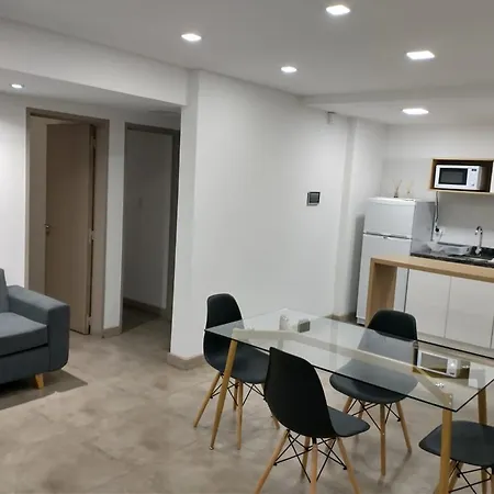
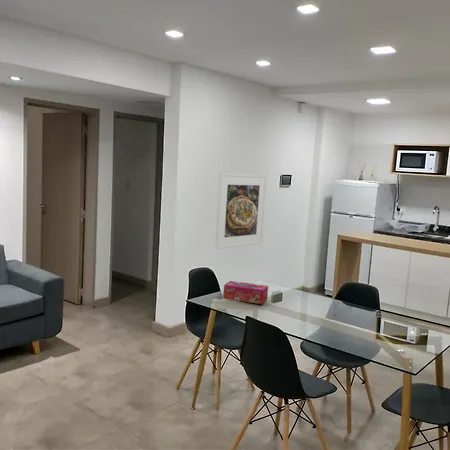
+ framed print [214,172,268,250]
+ tissue box [222,280,269,305]
